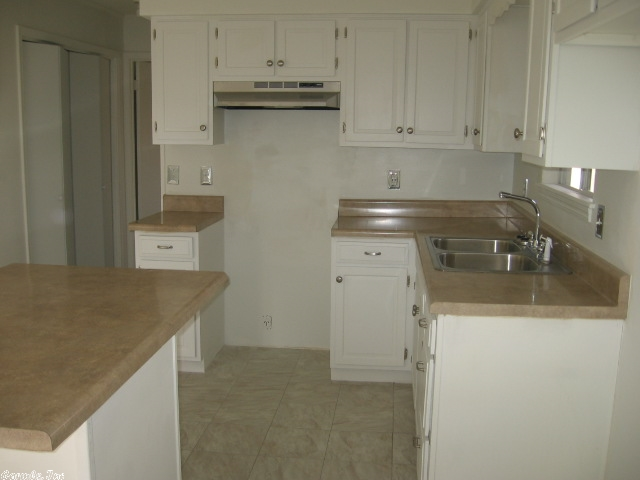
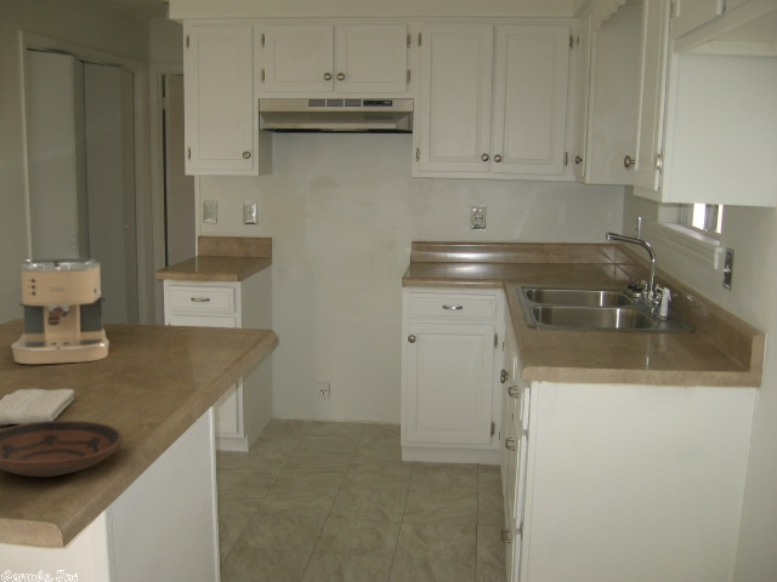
+ coffee maker [10,257,110,365]
+ washcloth [0,388,75,426]
+ bowl [0,420,124,478]
